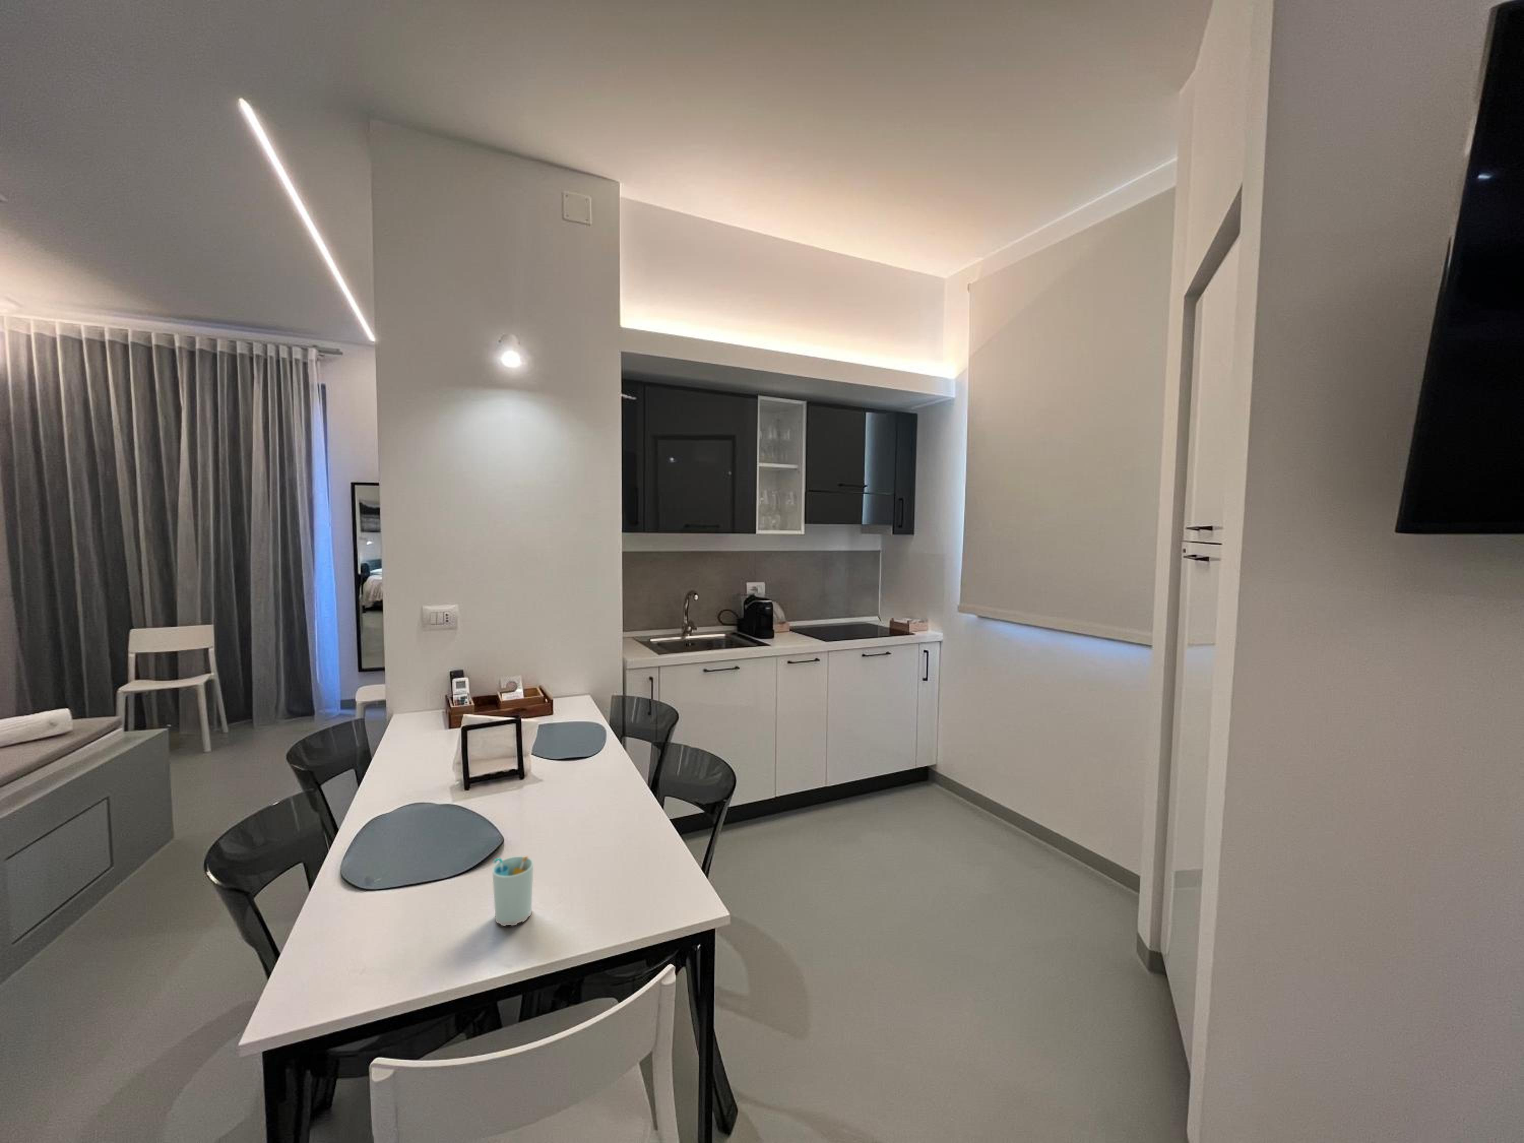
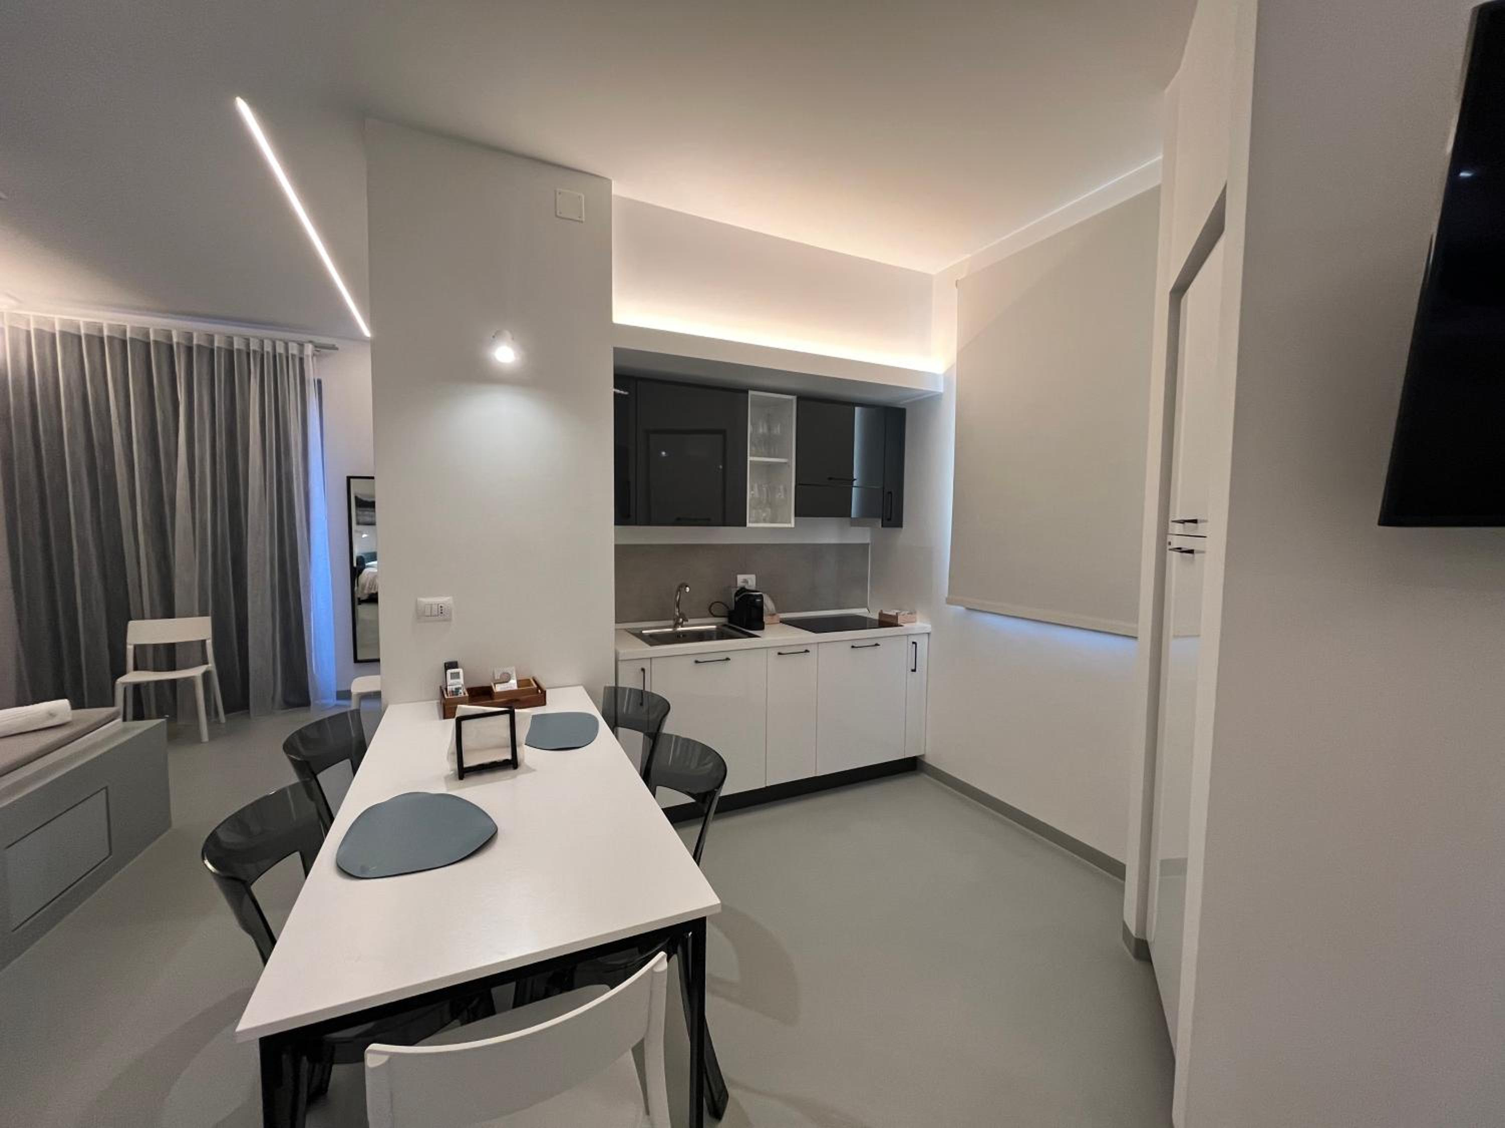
- cup [492,856,534,927]
